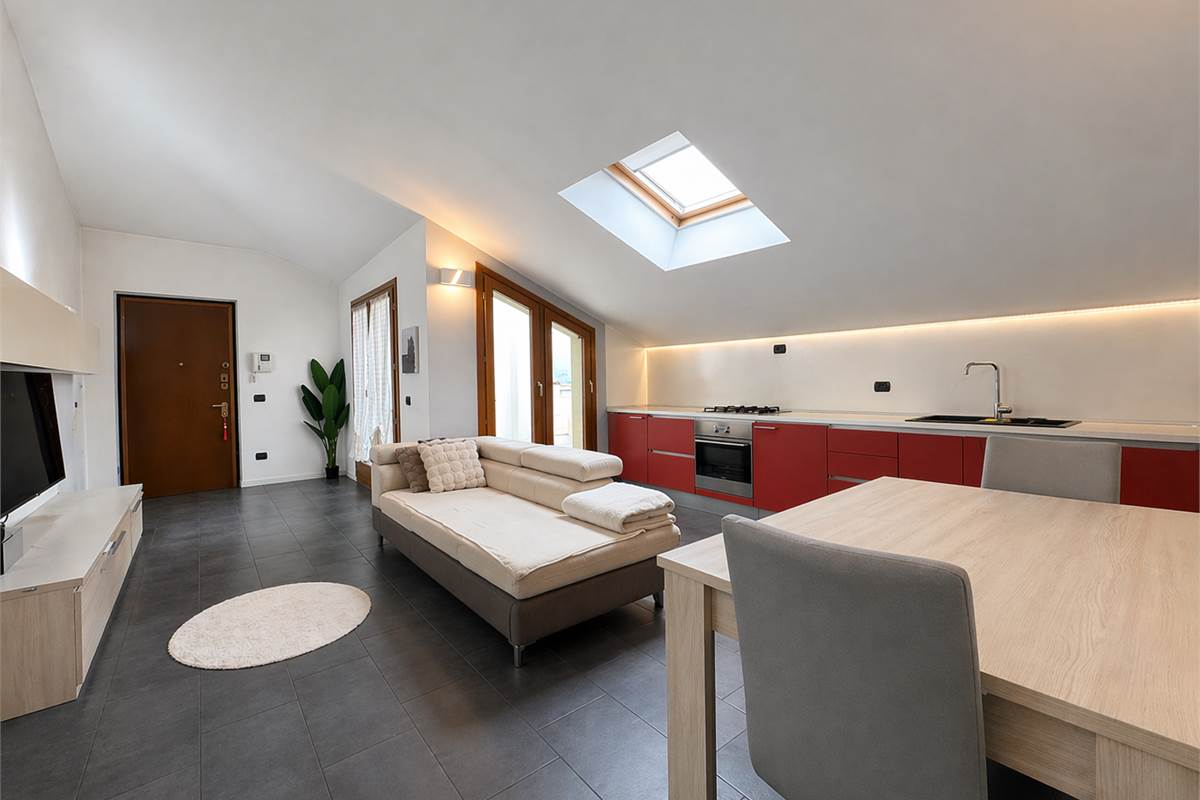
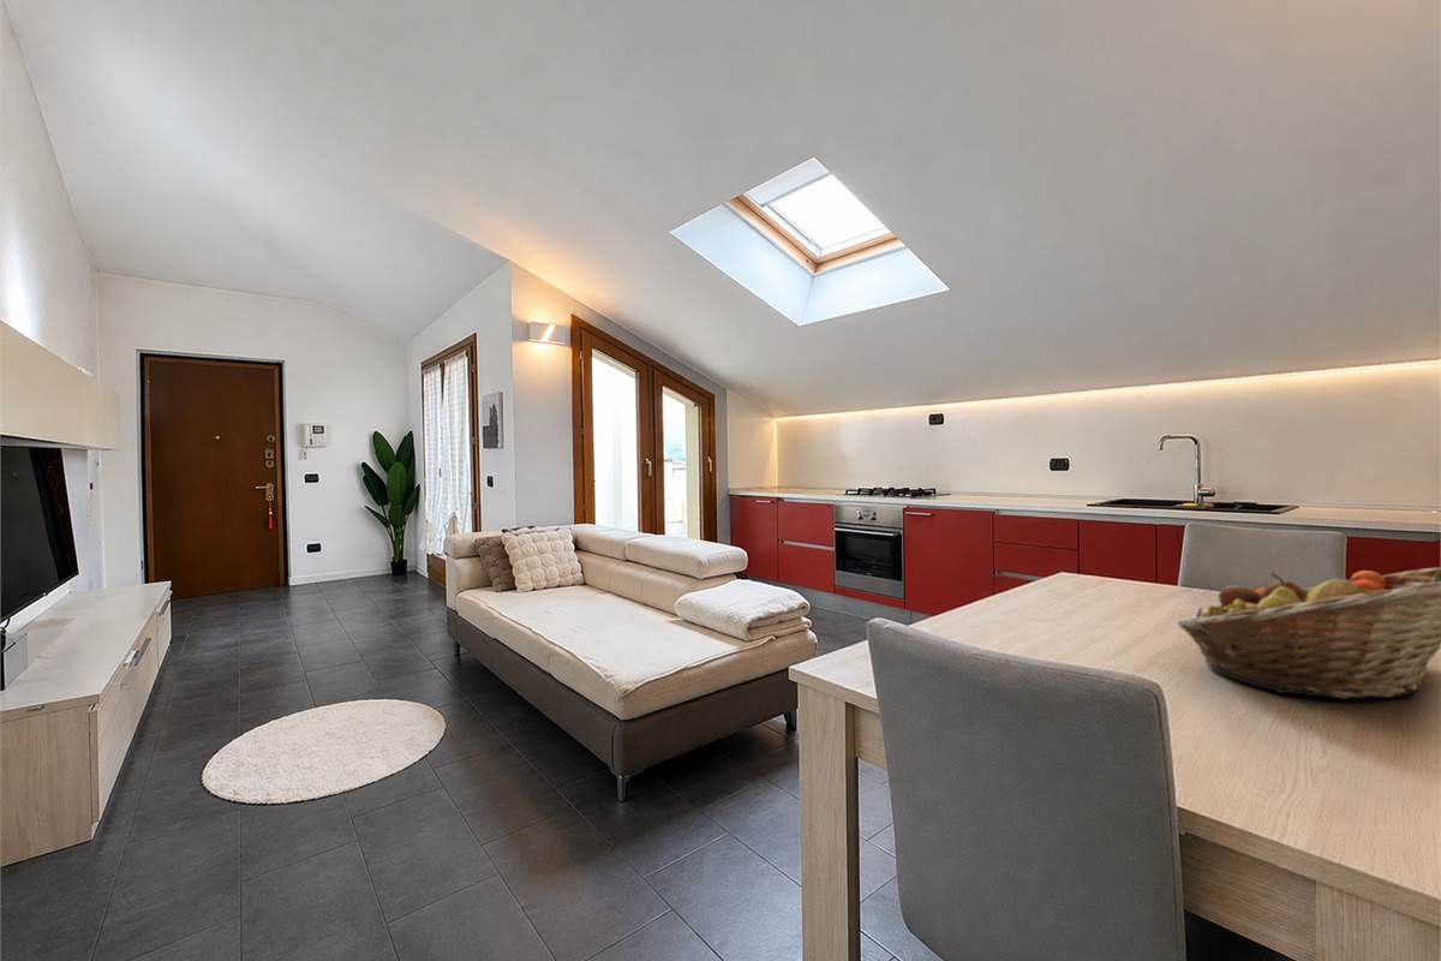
+ fruit basket [1177,566,1441,700]
